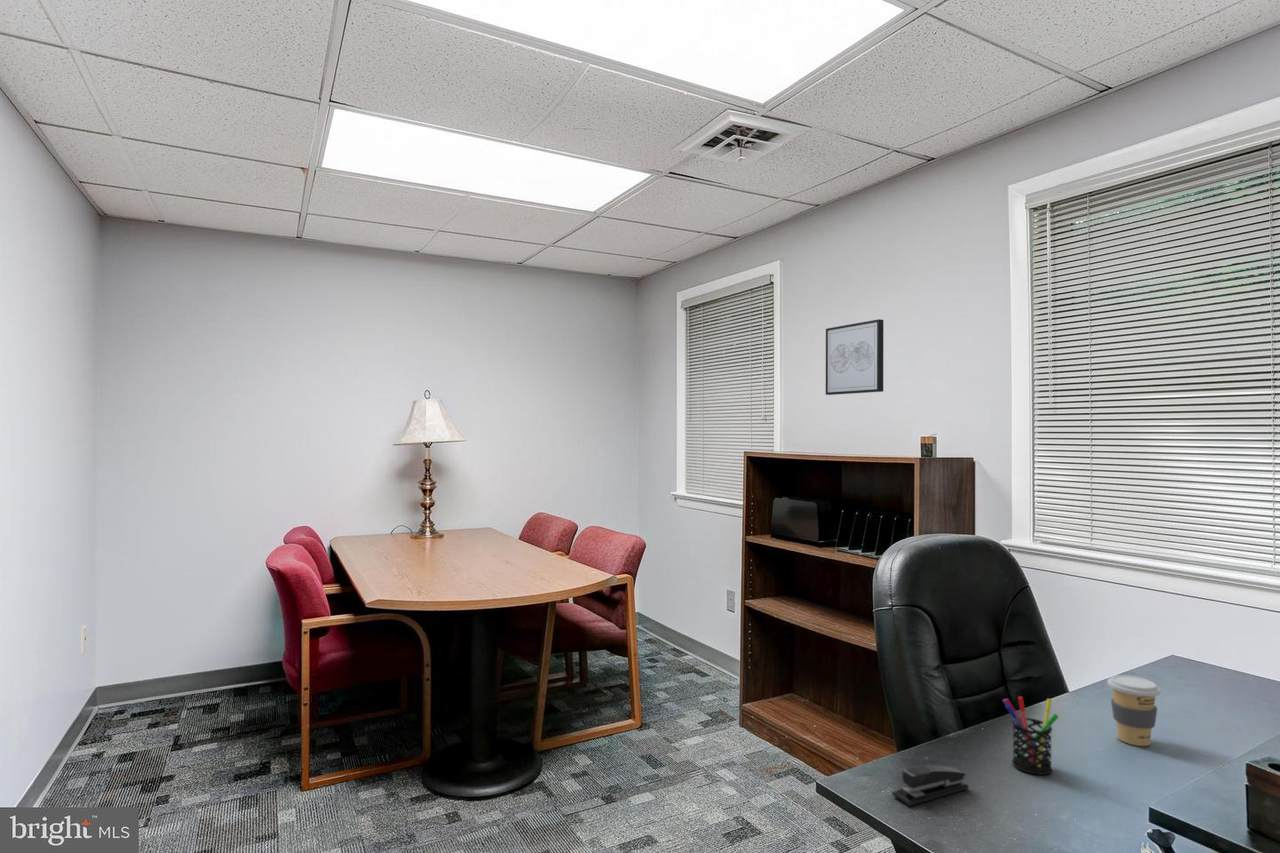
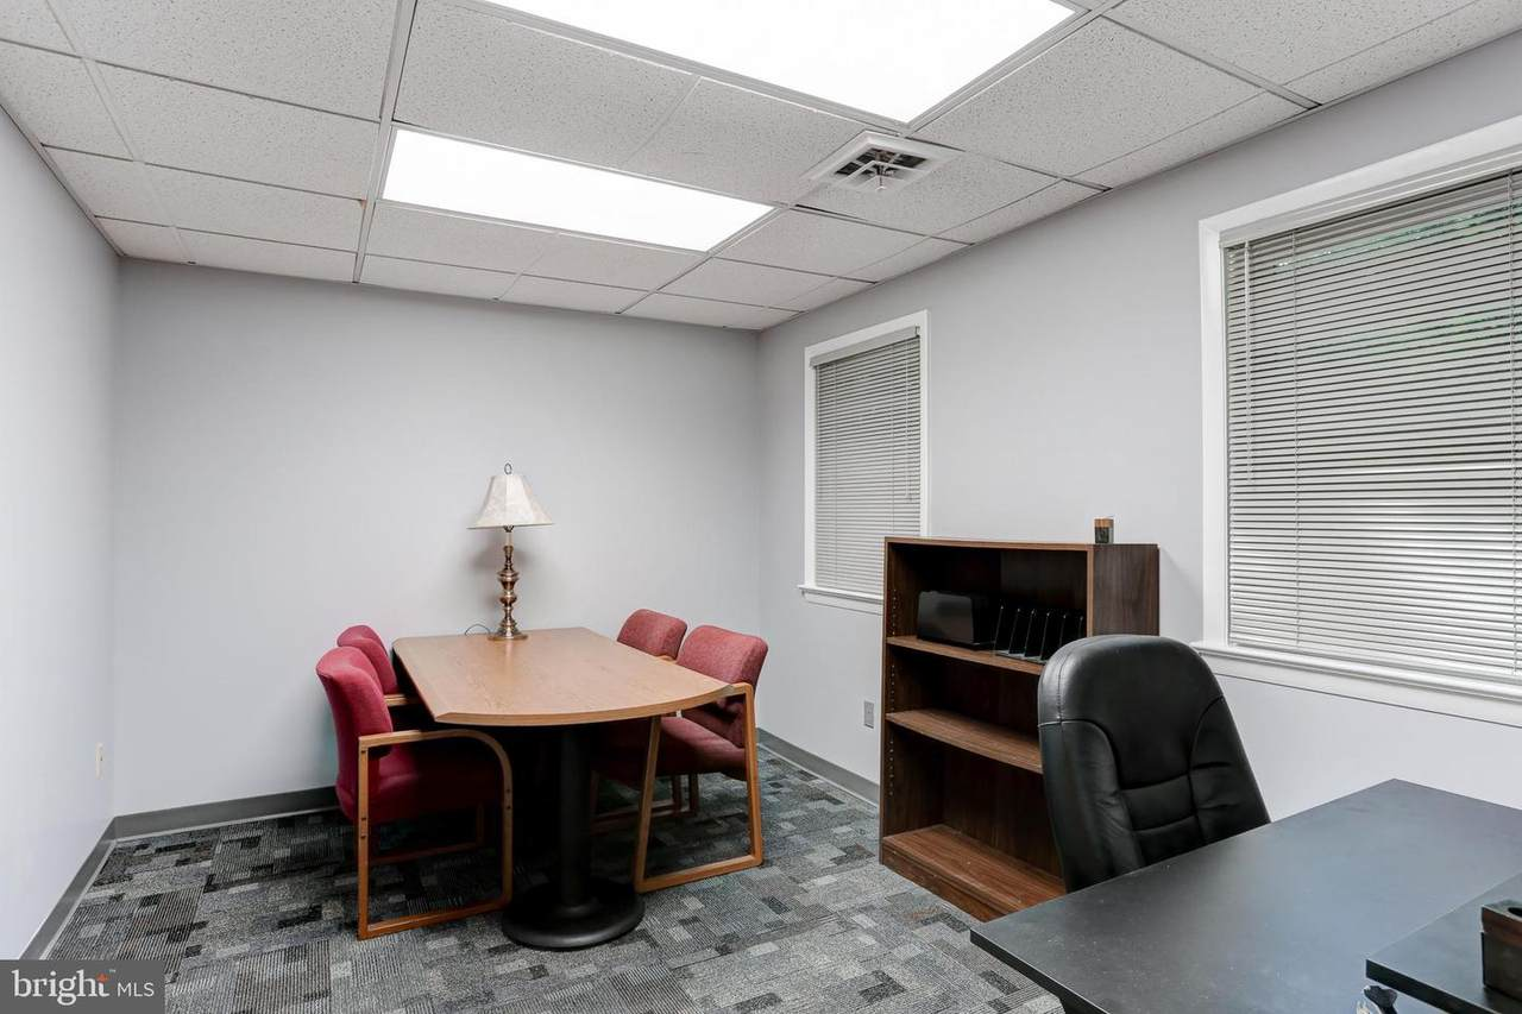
- wall art [825,318,884,396]
- coffee cup [1106,674,1162,747]
- pen holder [1002,695,1059,776]
- stapler [891,764,970,807]
